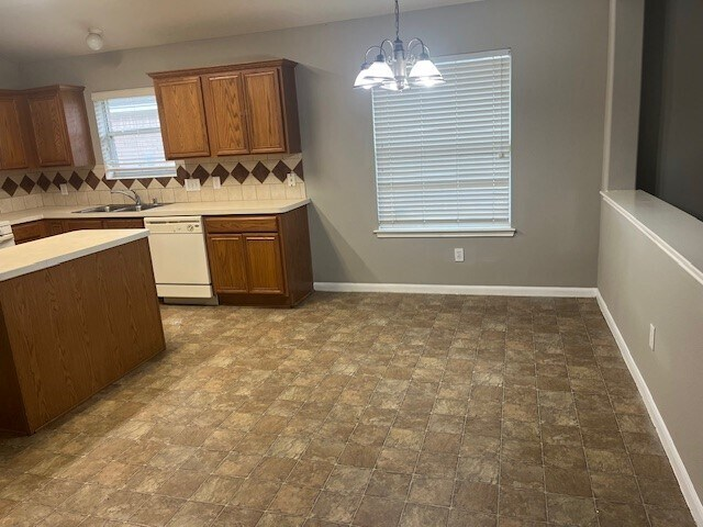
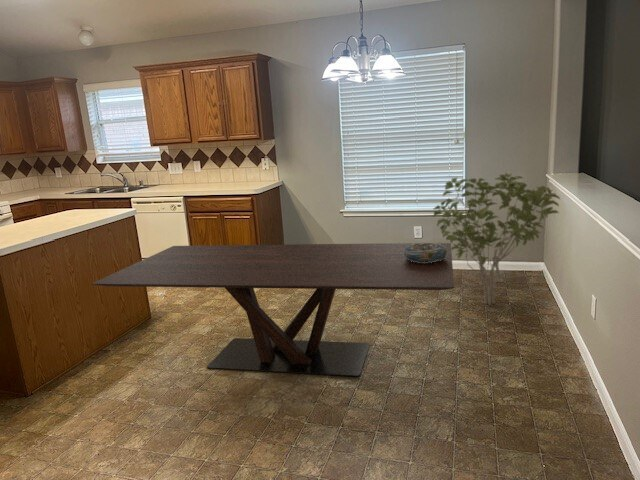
+ decorative bowl [403,242,447,263]
+ dining table [91,242,455,377]
+ shrub [432,172,561,306]
